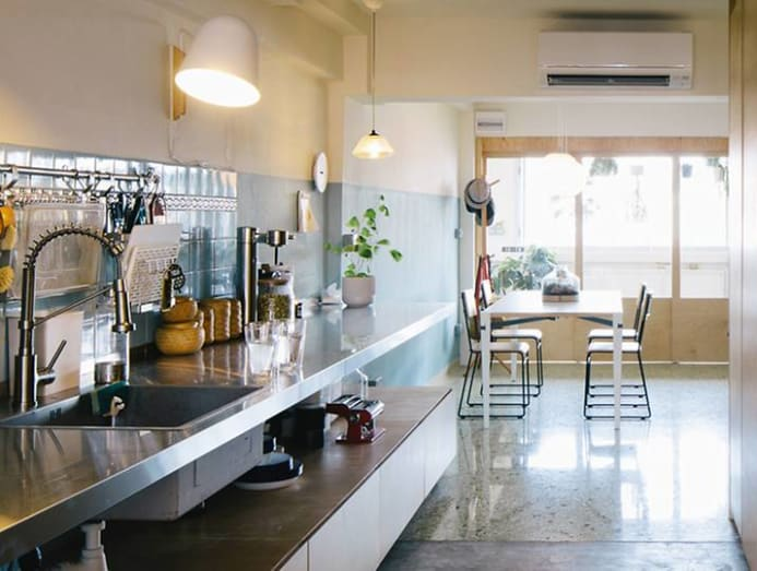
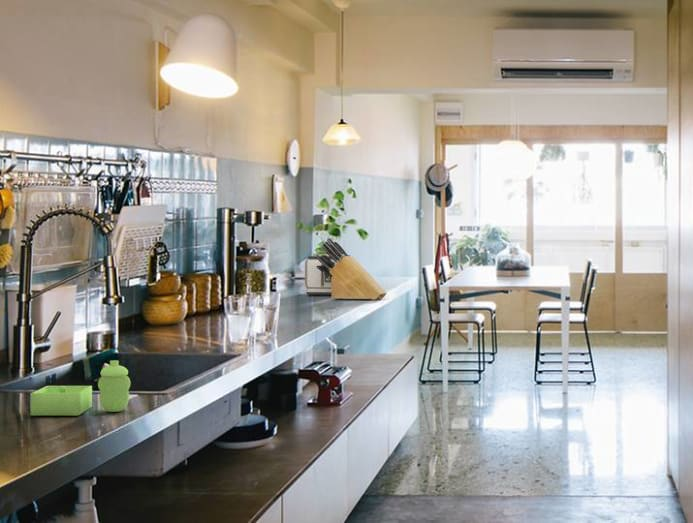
+ knife block [314,237,388,301]
+ soap dispenser [30,359,132,416]
+ toaster [304,255,343,296]
